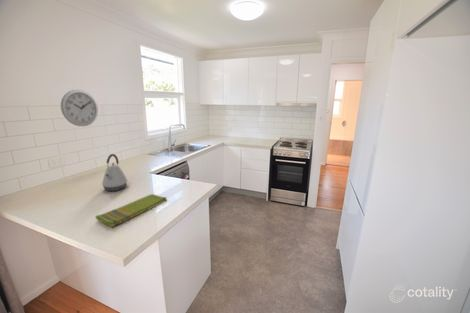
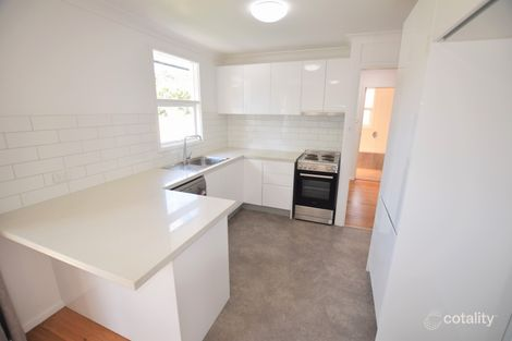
- dish towel [95,193,168,228]
- kettle [101,153,128,192]
- wall clock [60,89,99,127]
